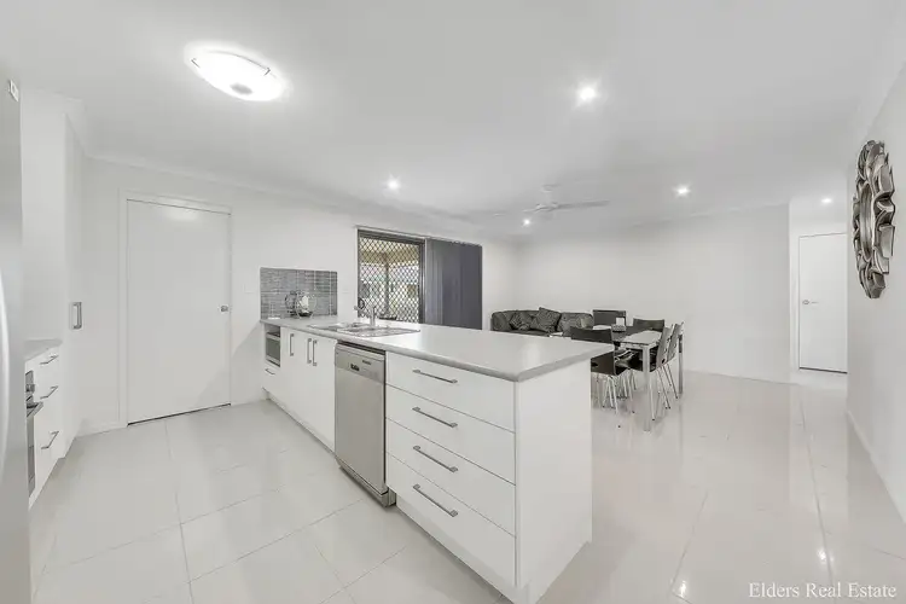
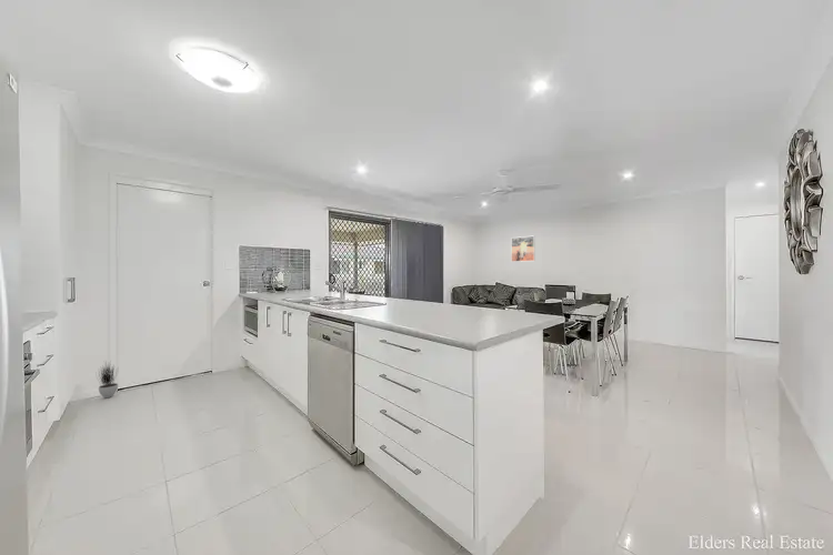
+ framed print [510,234,536,263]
+ potted plant [96,360,147,398]
